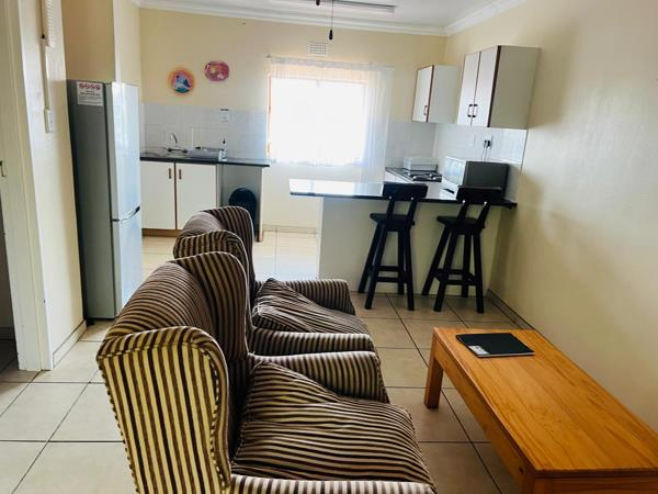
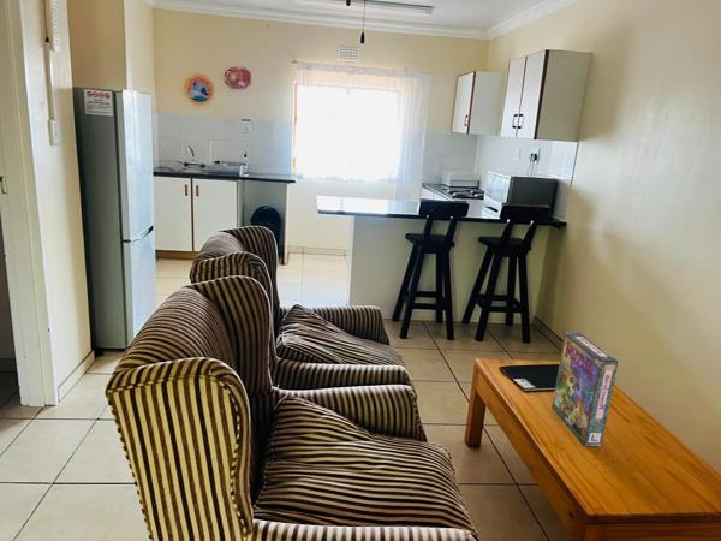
+ game box [550,332,619,447]
